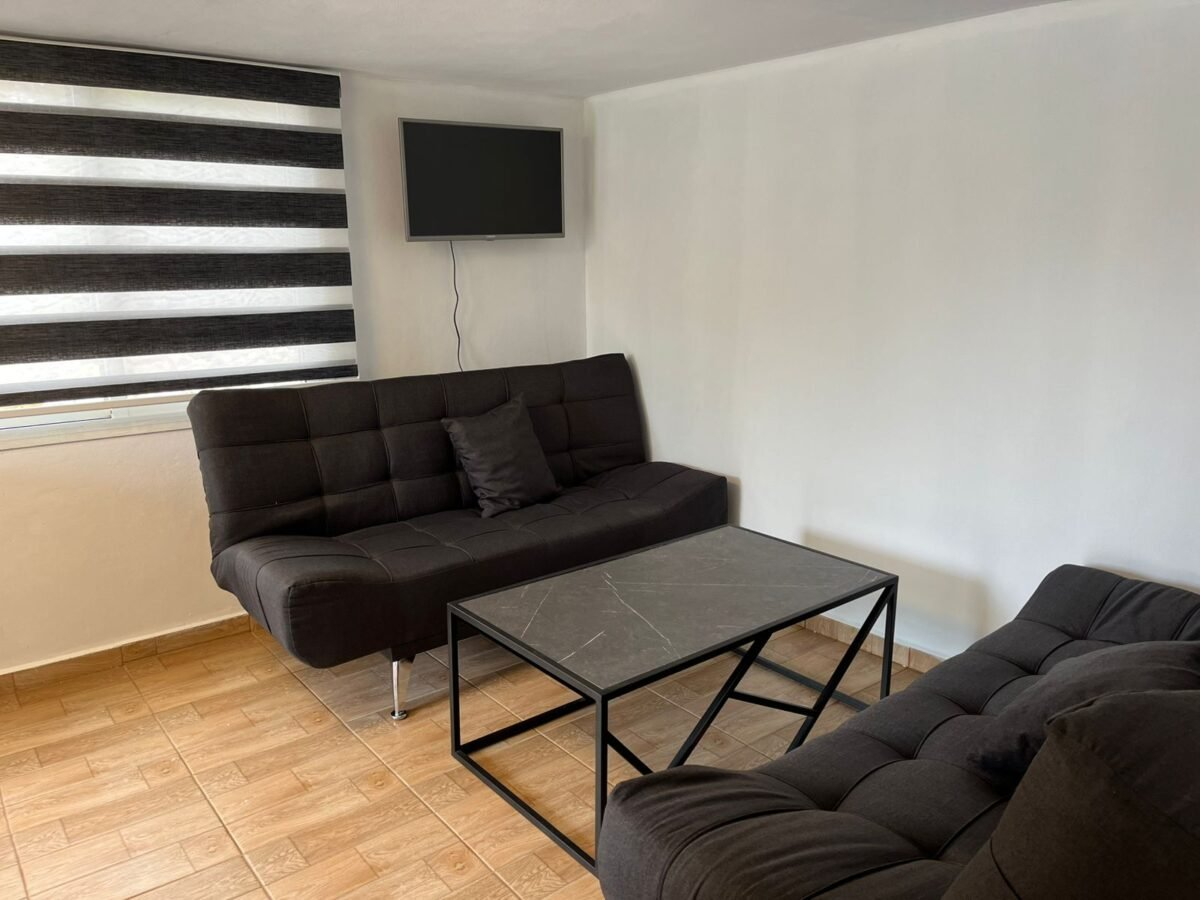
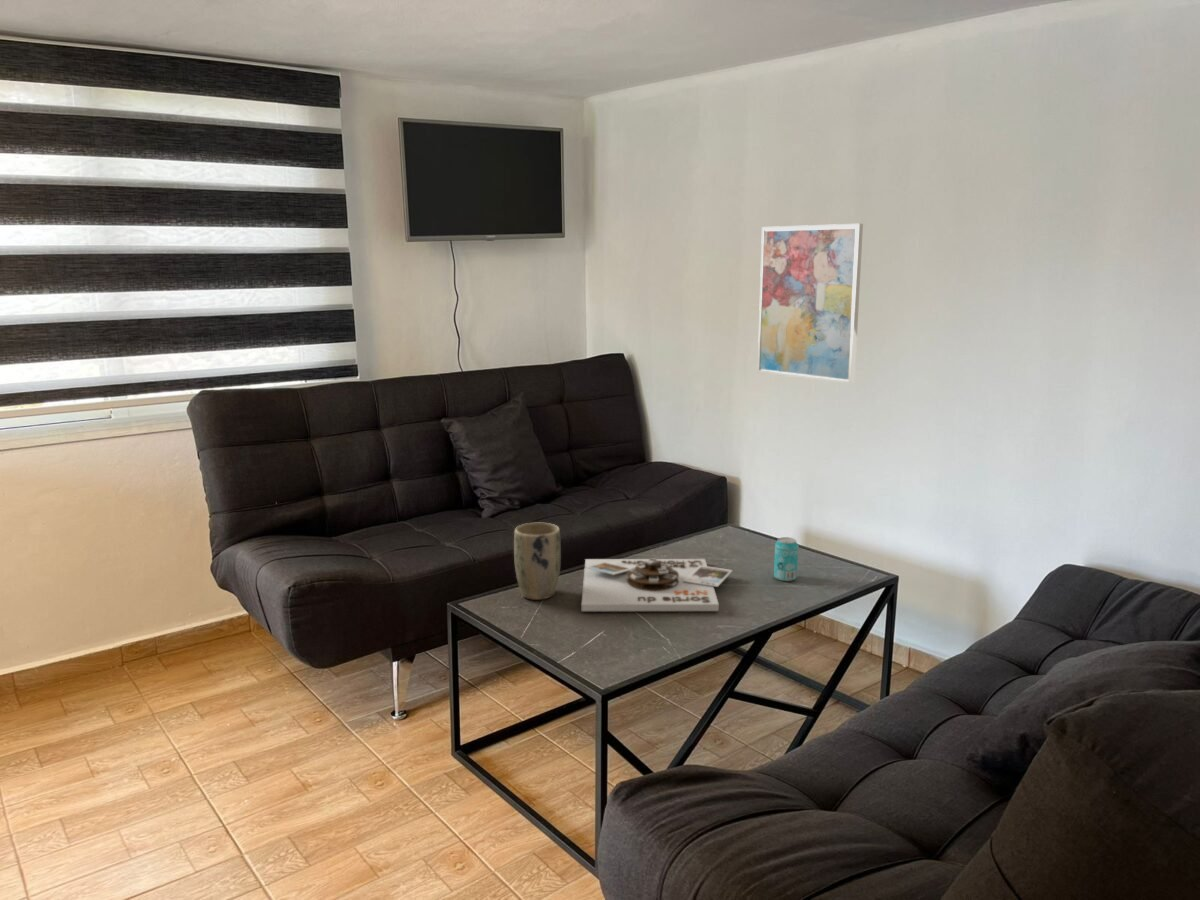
+ board game [580,557,734,612]
+ beverage can [773,536,799,582]
+ wall art [757,223,864,385]
+ plant pot [513,522,562,601]
